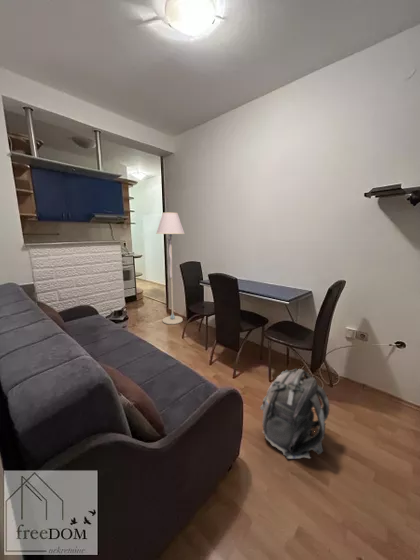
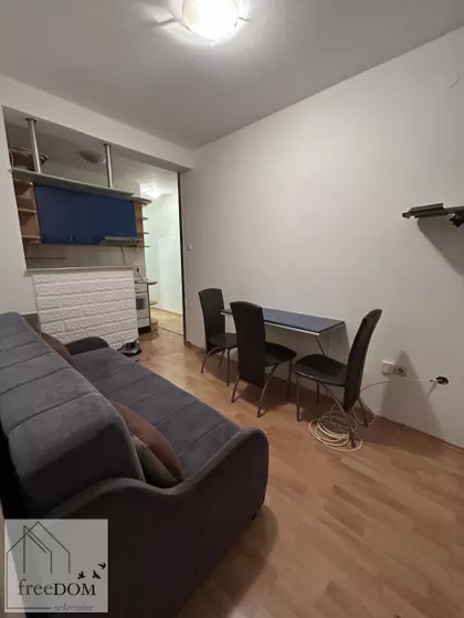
- floor lamp [155,211,186,325]
- backpack [259,367,330,460]
